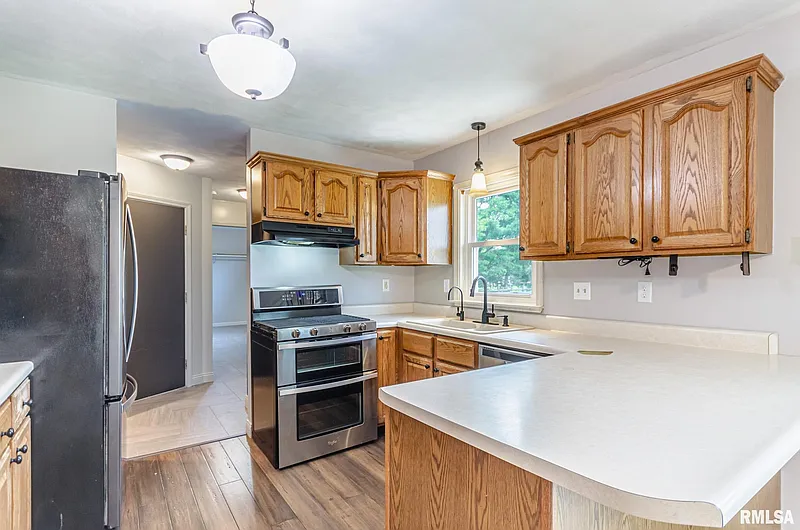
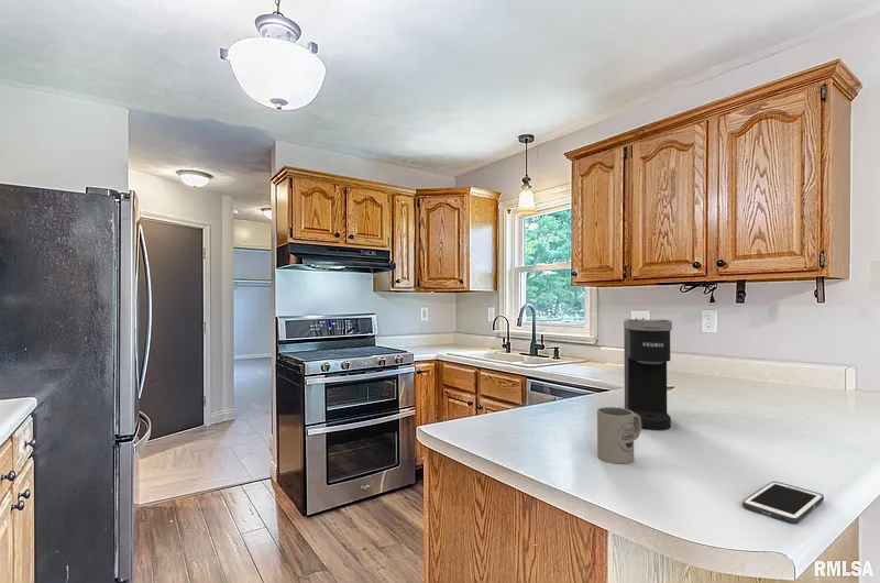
+ mug [596,406,642,465]
+ coffee maker [623,318,673,431]
+ cell phone [741,481,825,525]
